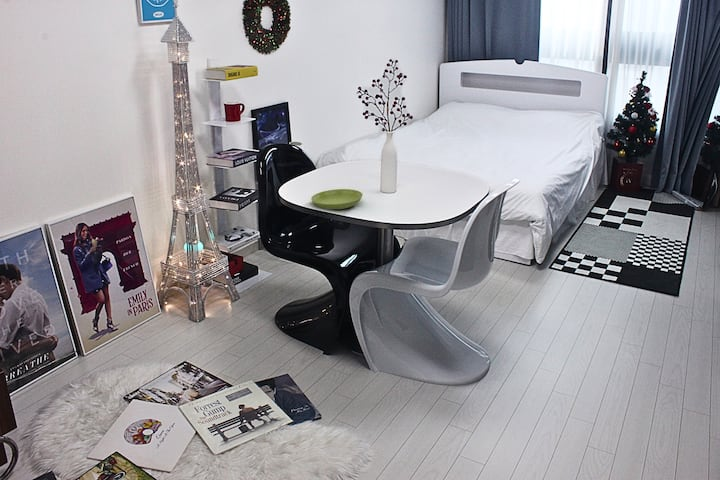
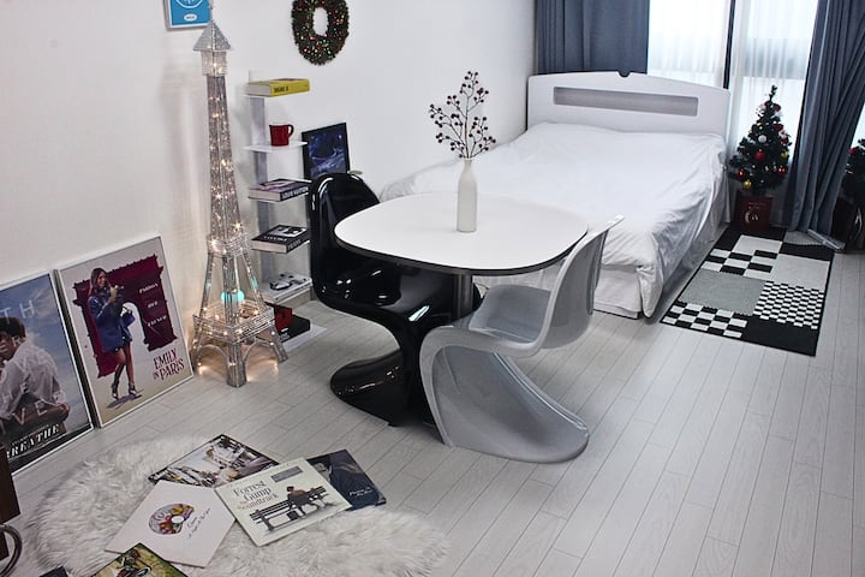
- saucer [310,188,364,210]
